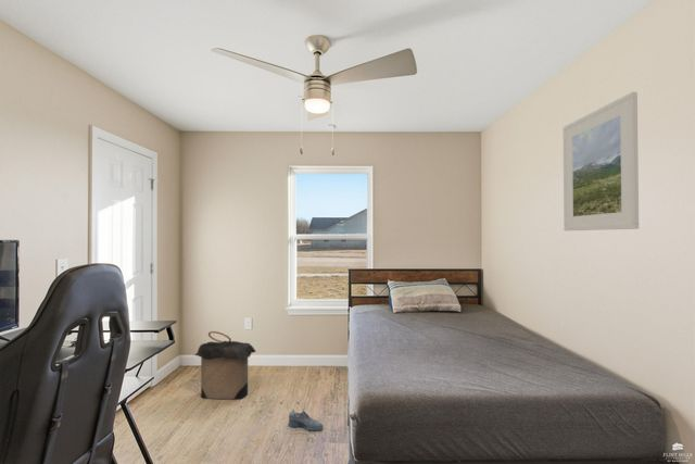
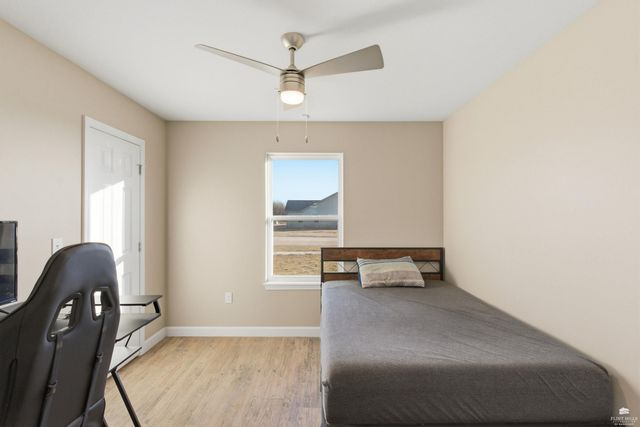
- laundry hamper [193,330,257,401]
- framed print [563,91,640,231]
- shoe [288,407,325,431]
